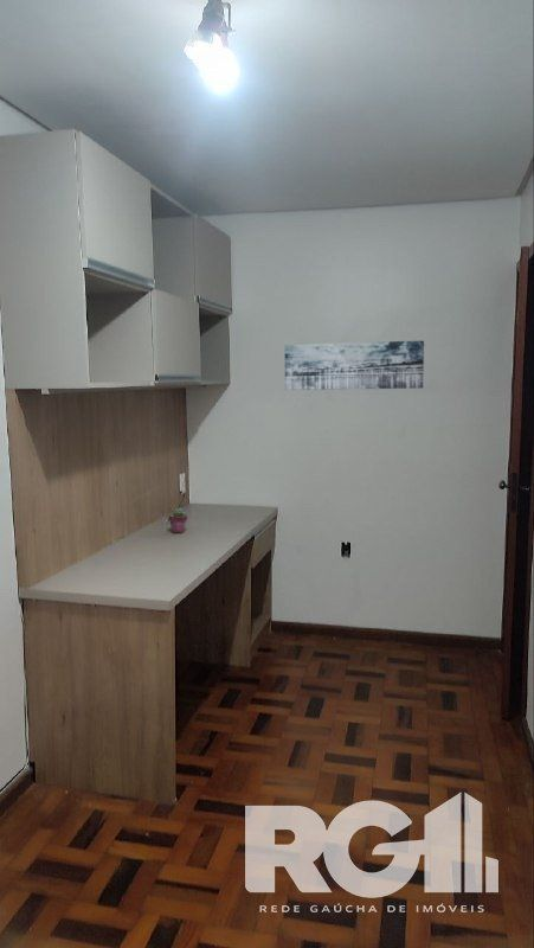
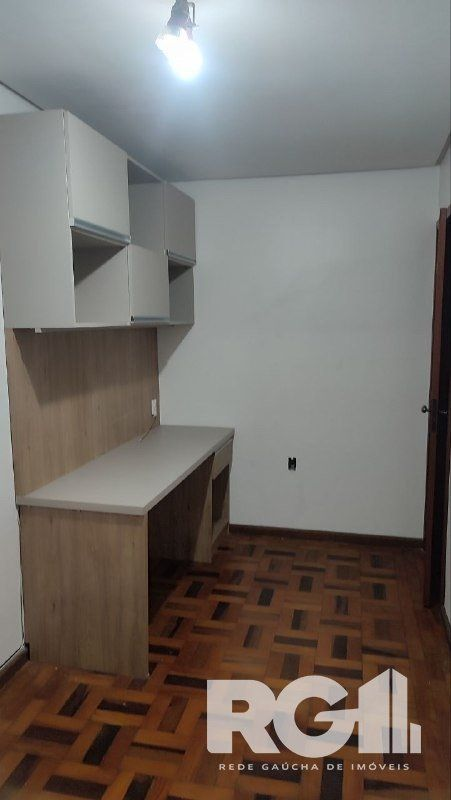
- wall art [284,340,425,391]
- potted succulent [167,507,188,534]
